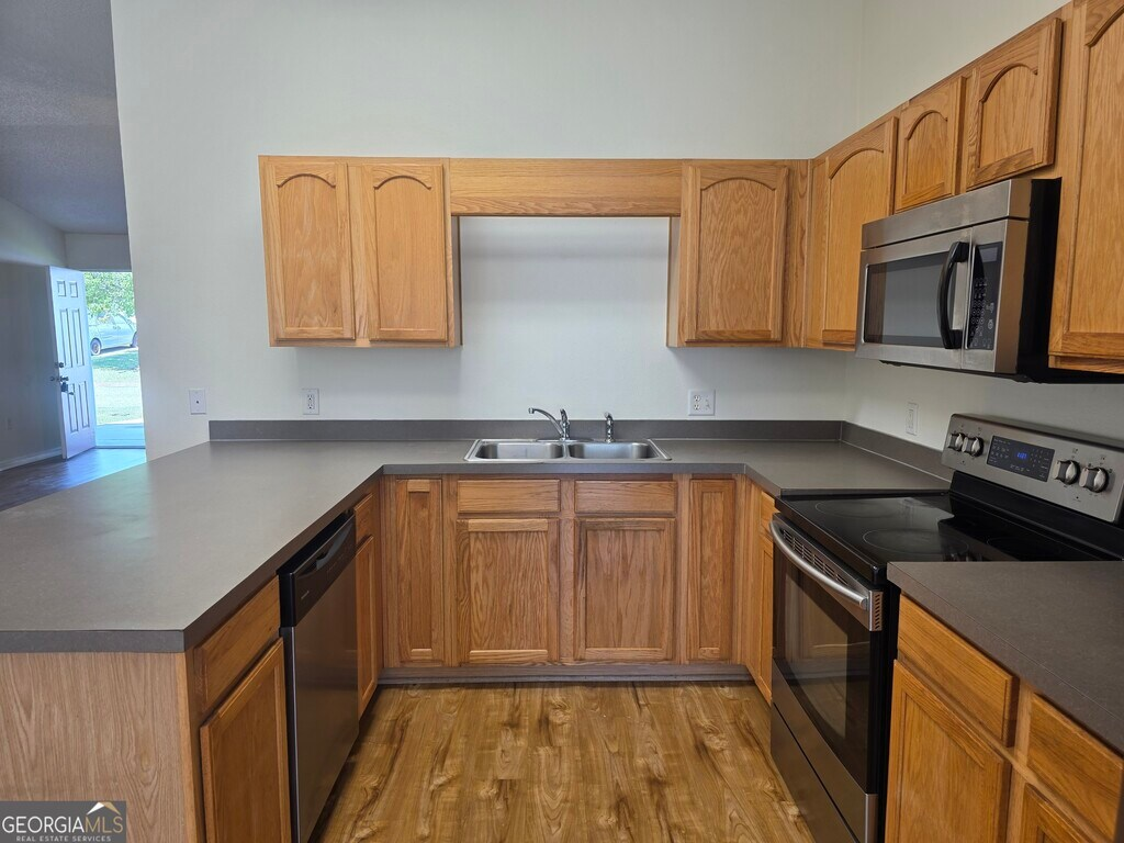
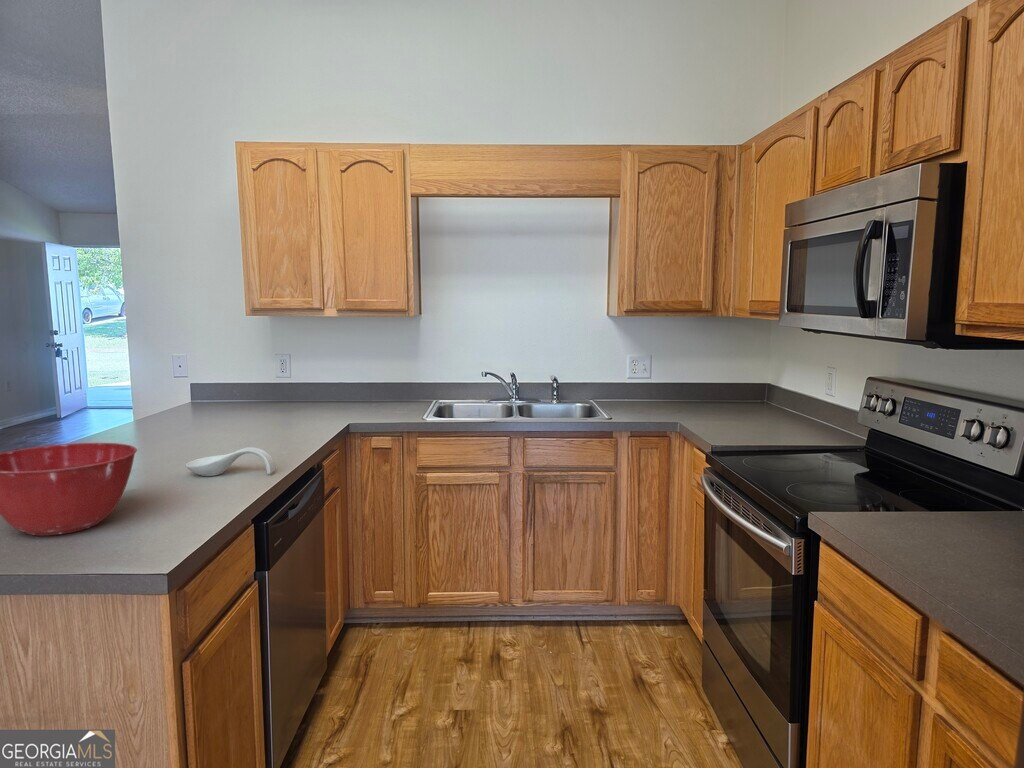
+ mixing bowl [0,442,138,536]
+ spoon rest [185,446,277,477]
